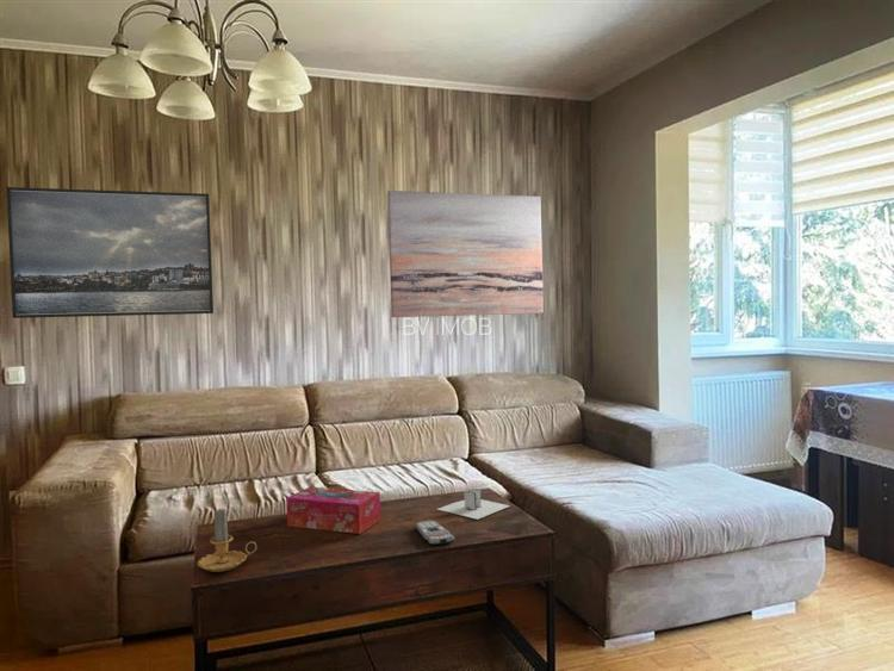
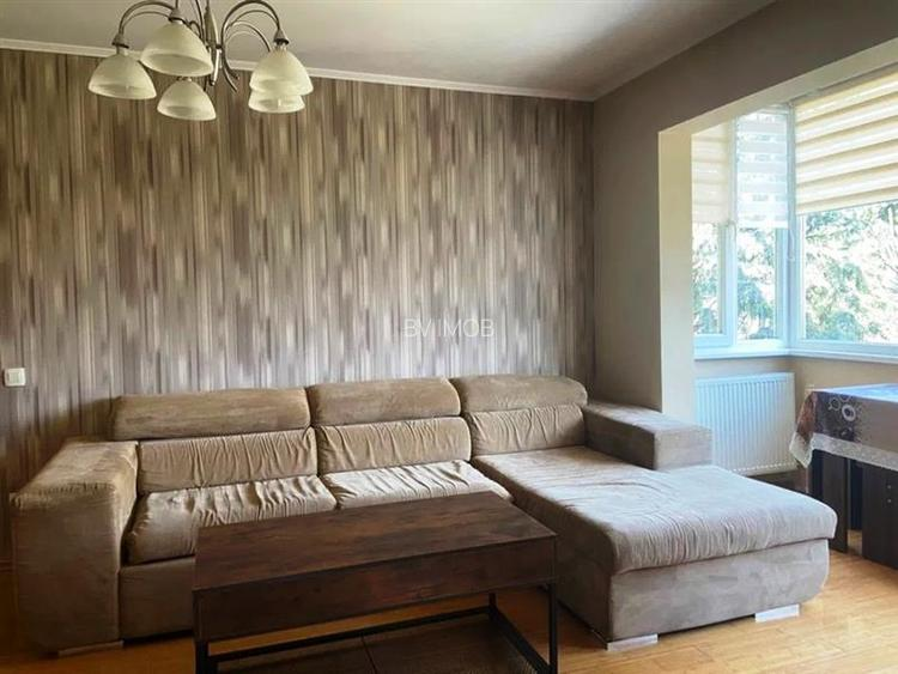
- candle [197,508,257,573]
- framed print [5,186,215,319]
- video game console [436,487,511,521]
- tissue box [285,485,381,535]
- wall art [386,190,545,318]
- remote control [415,520,455,546]
